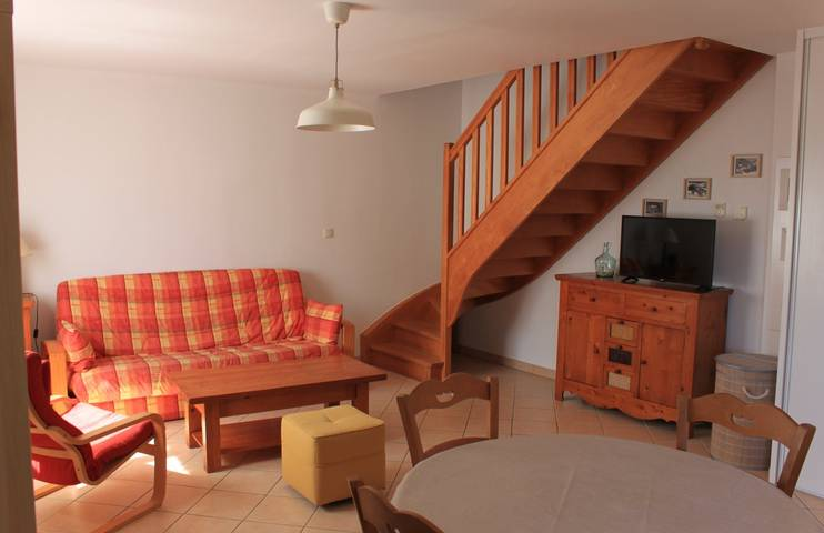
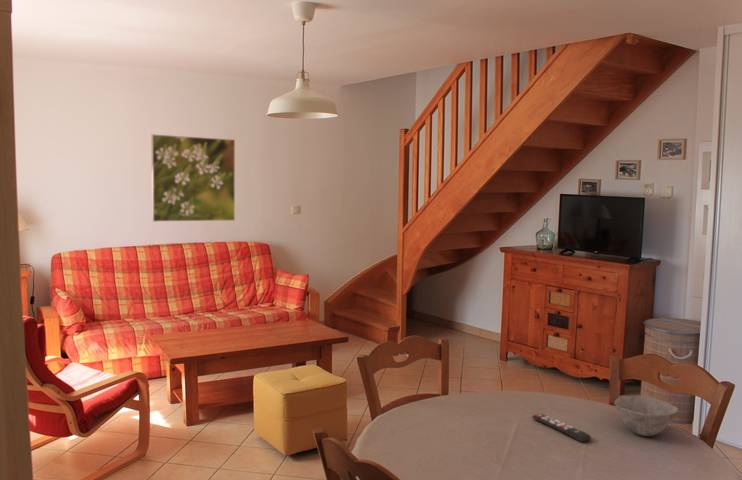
+ remote control [532,413,592,443]
+ bowl [613,394,679,437]
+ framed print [150,133,236,223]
